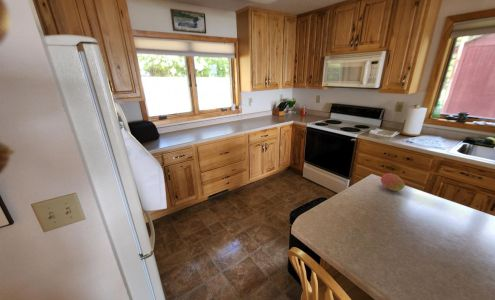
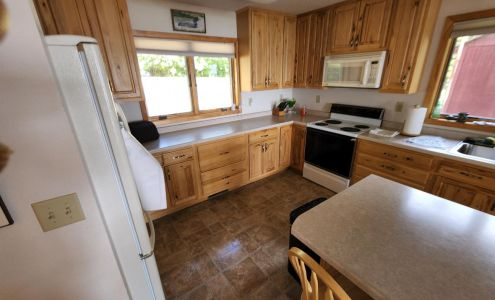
- fruit [380,172,406,192]
